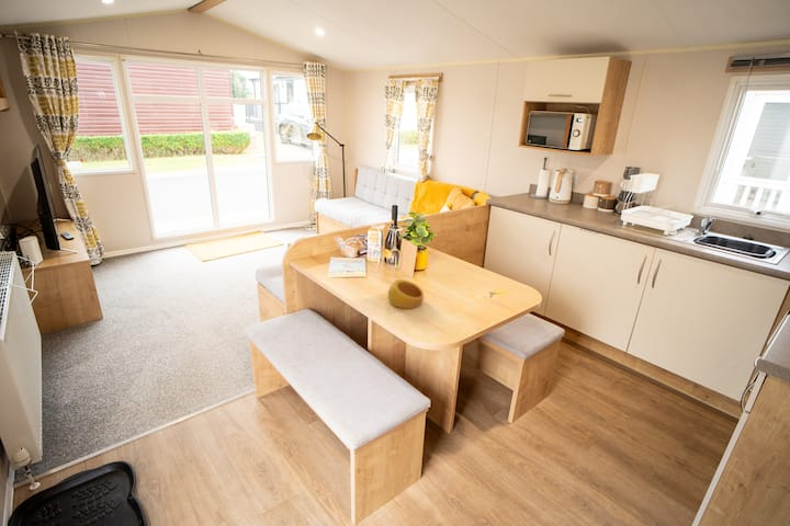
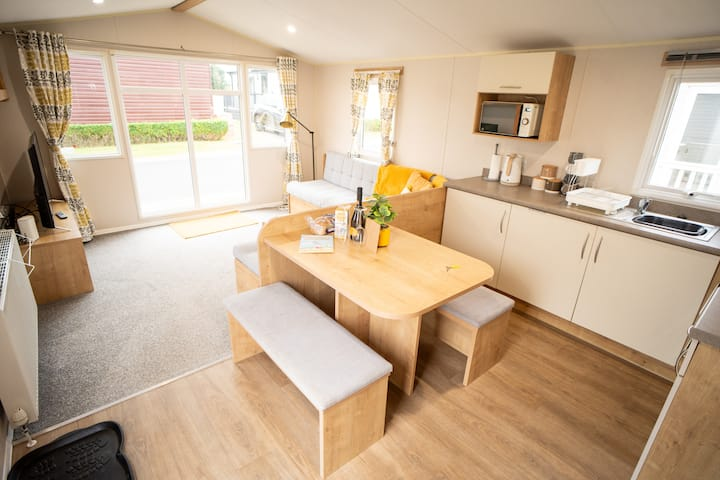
- ring [387,278,425,309]
